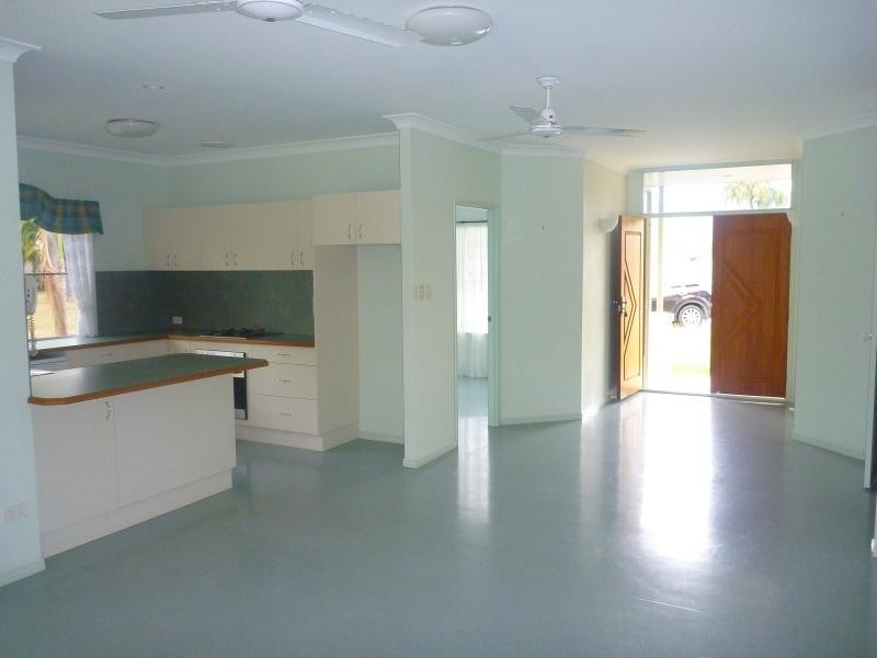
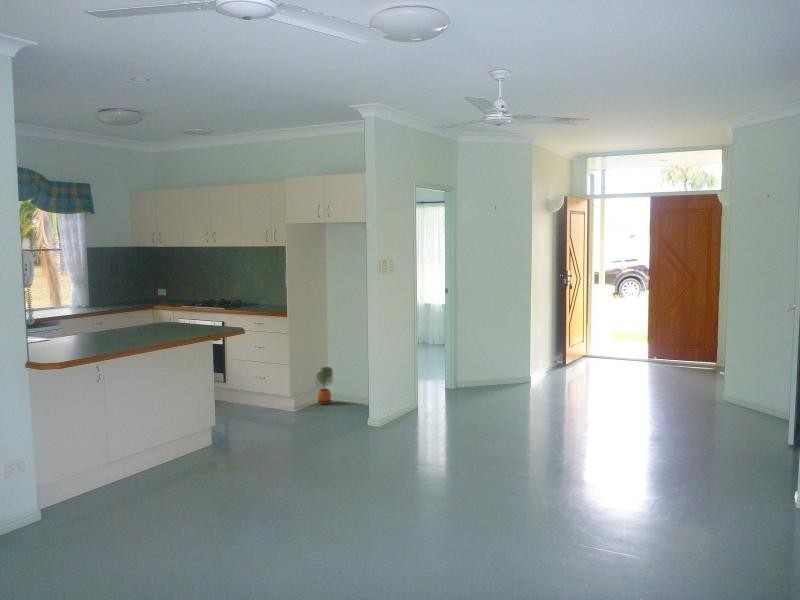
+ potted plant [314,366,334,405]
